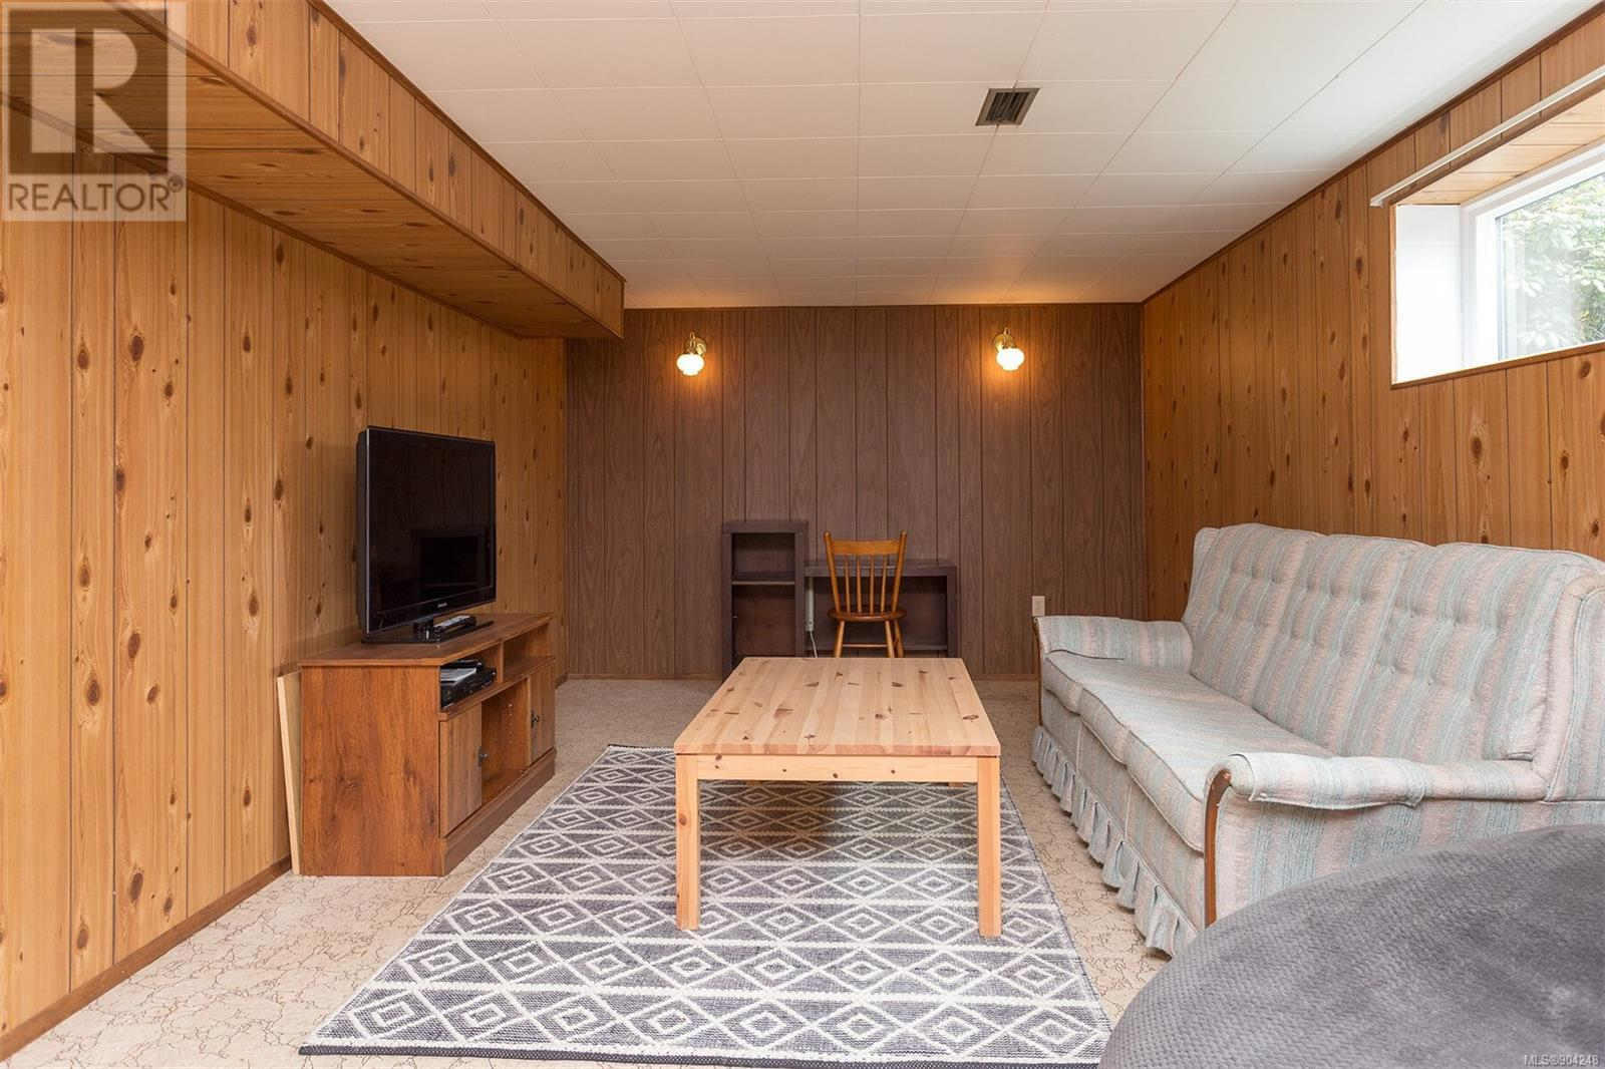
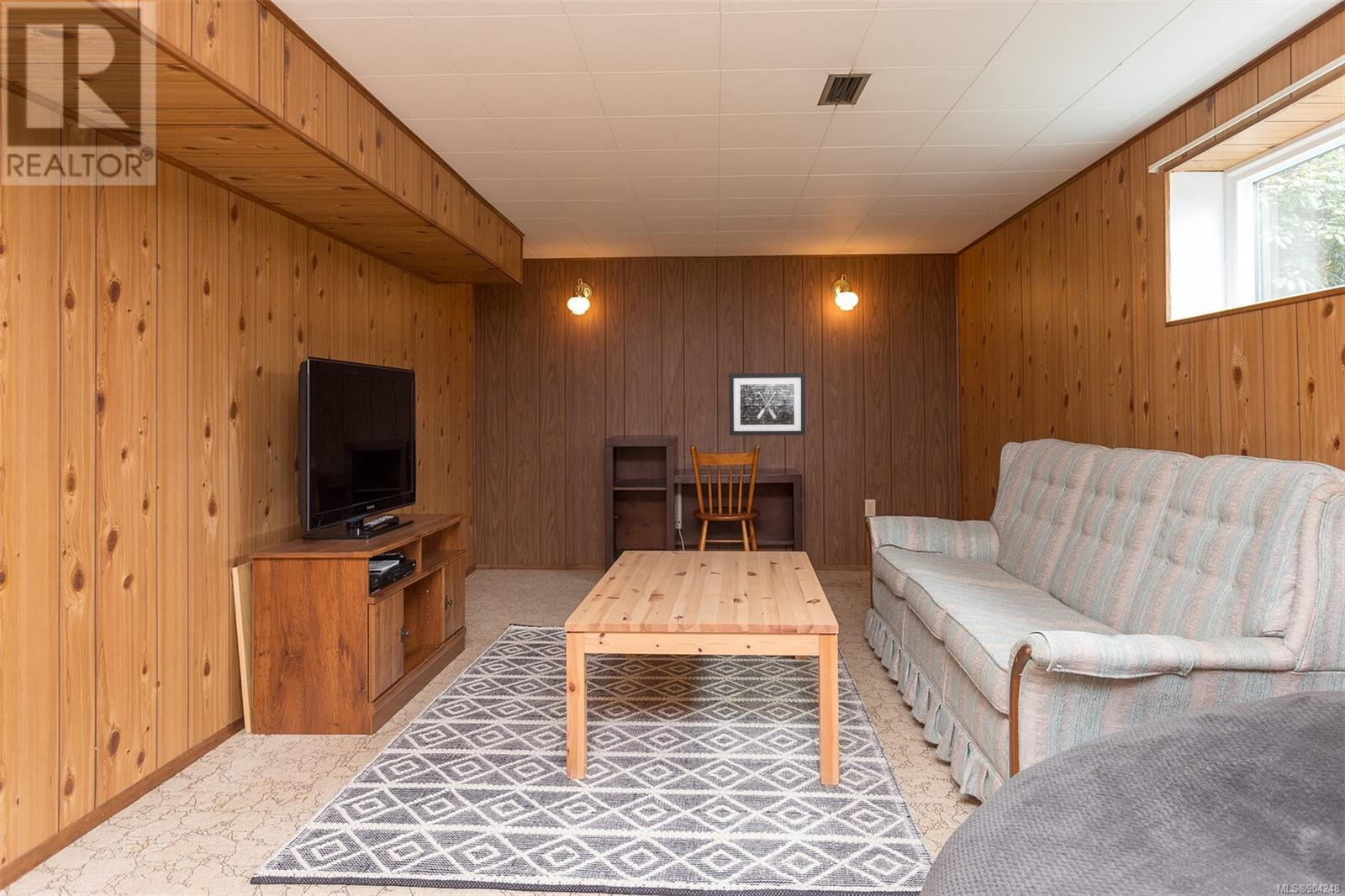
+ wall art [728,372,806,436]
